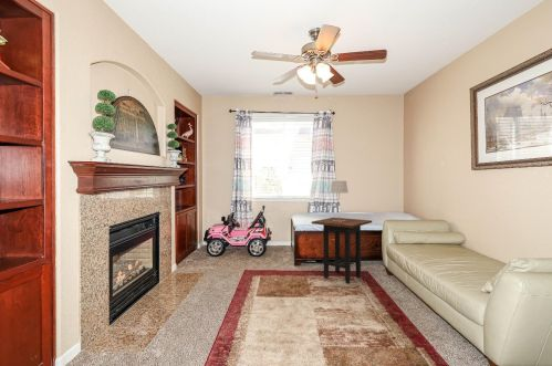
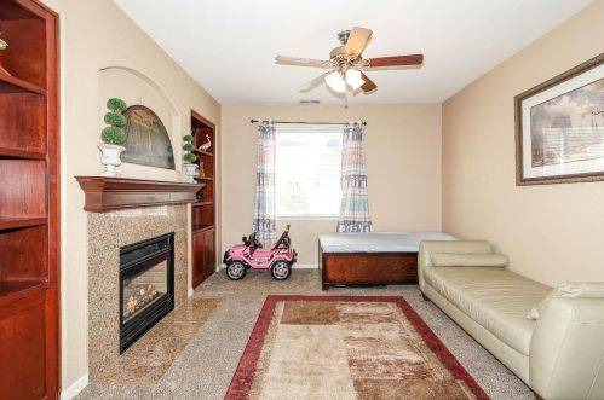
- table lamp [330,180,350,222]
- side table [311,217,373,284]
